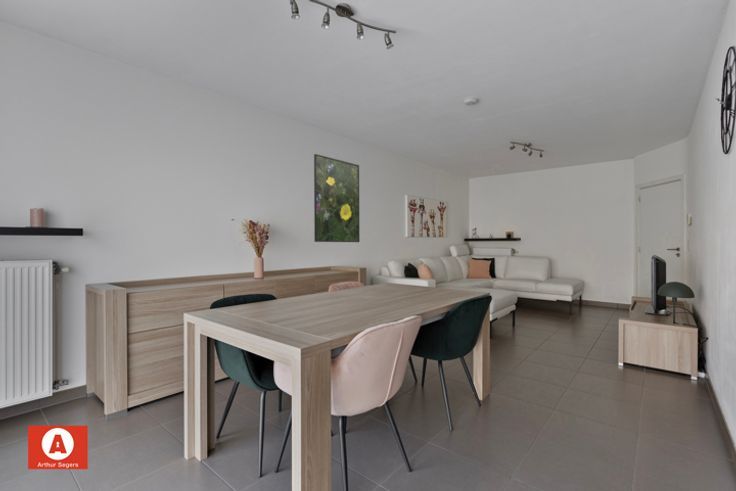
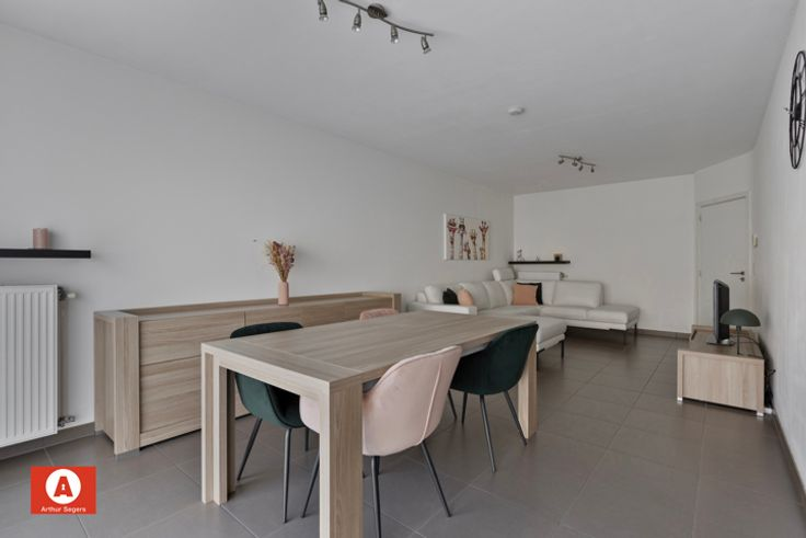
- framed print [313,153,361,243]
